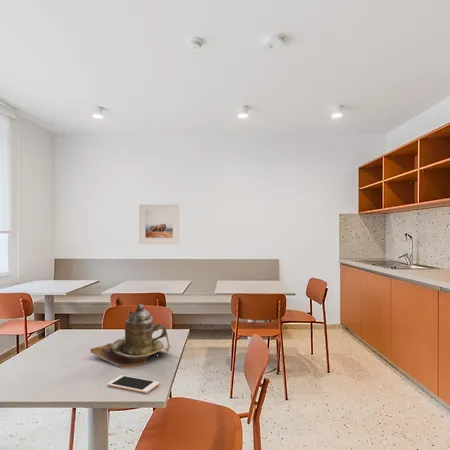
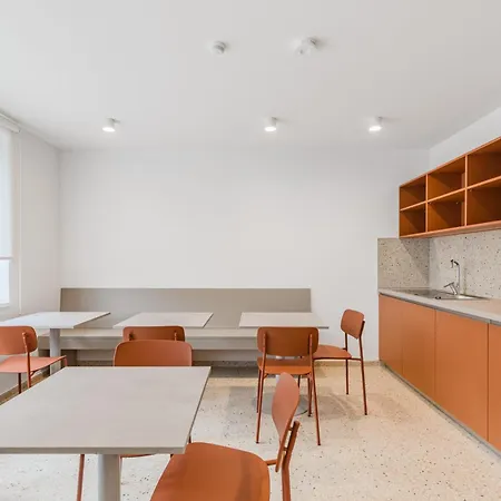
- cell phone [106,374,160,394]
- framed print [138,204,180,245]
- teapot [89,303,172,370]
